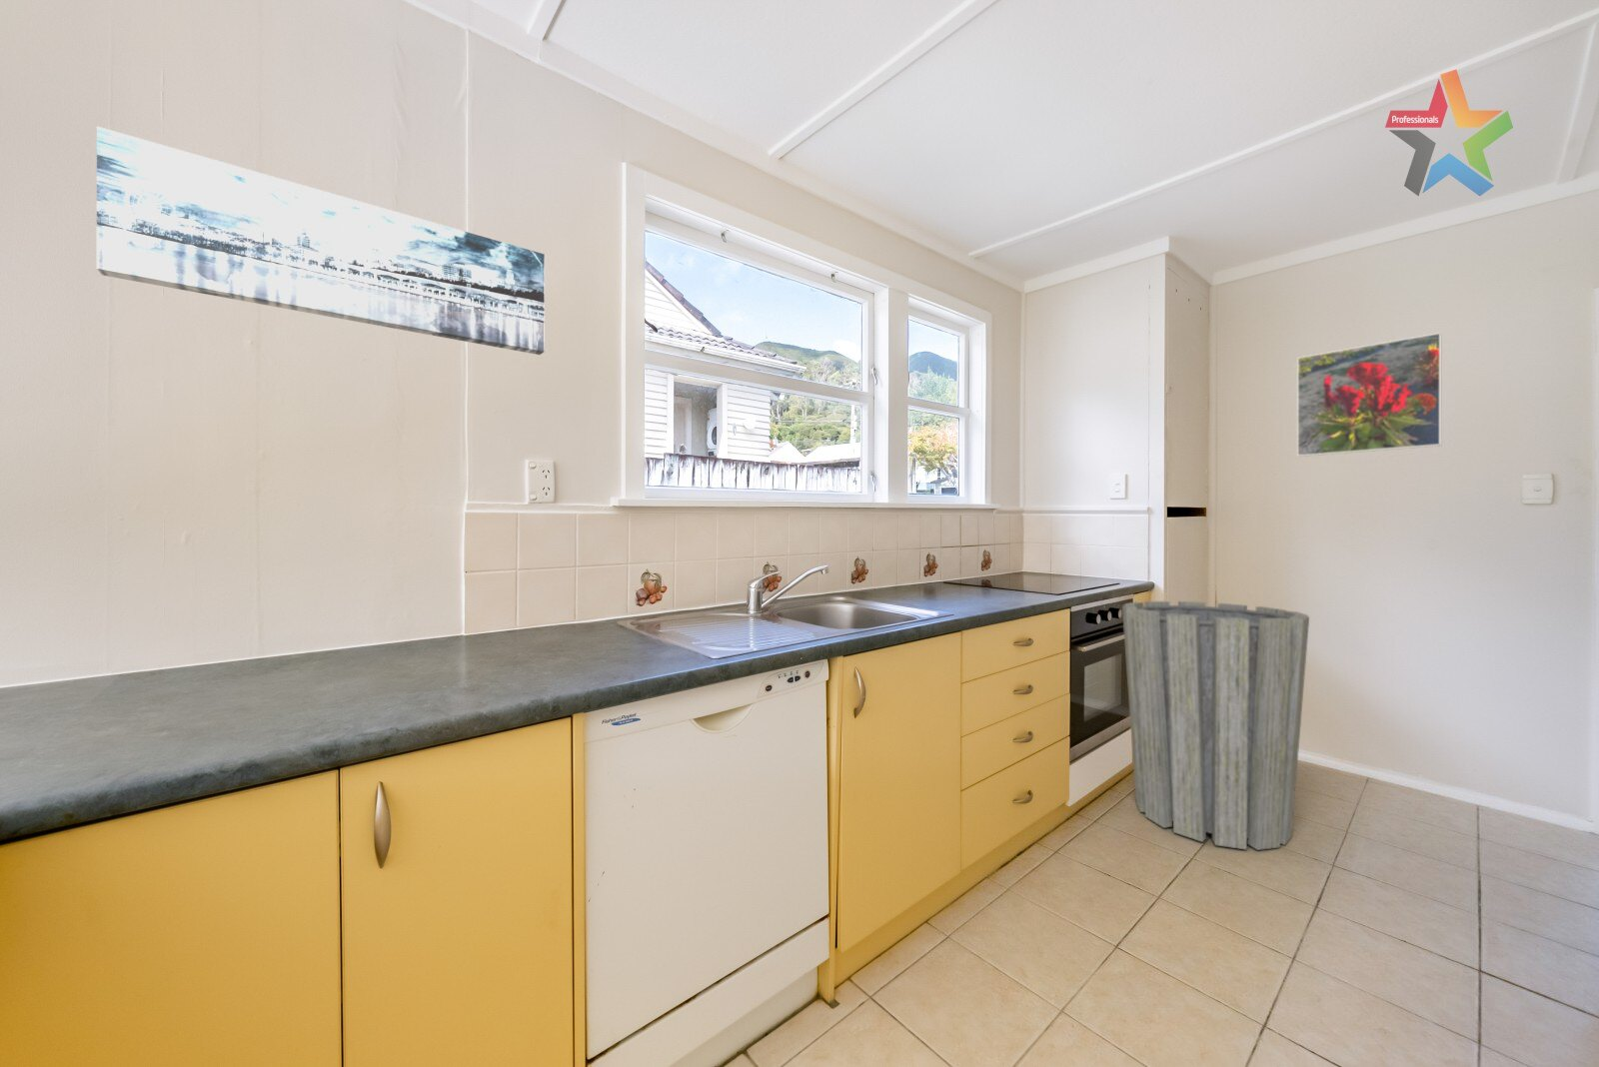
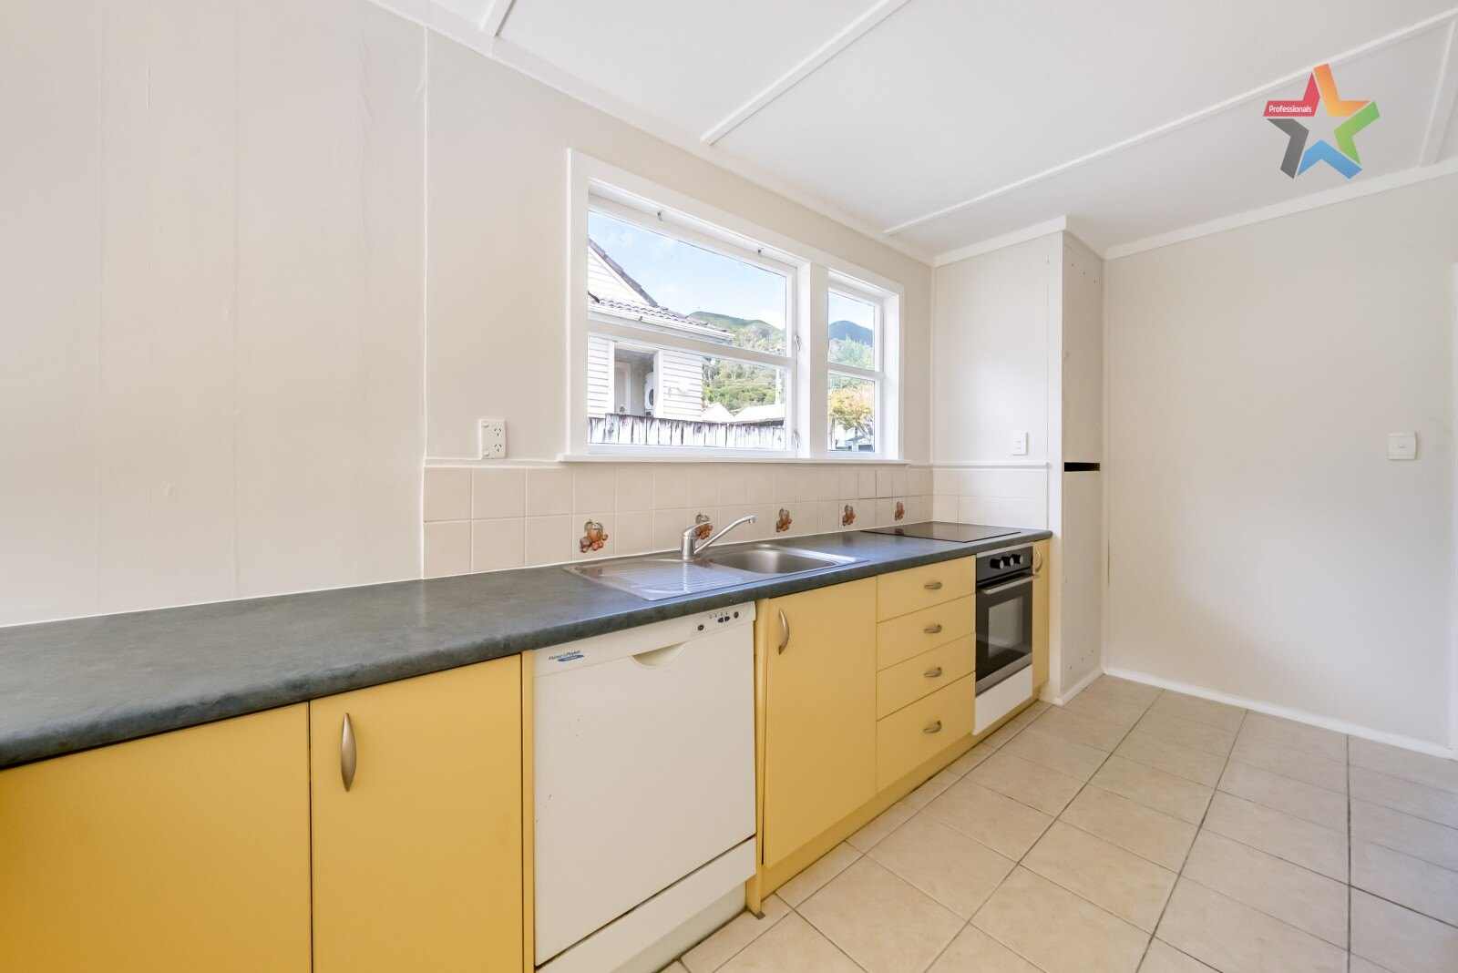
- trash can [1122,600,1310,851]
- wall art [96,126,545,356]
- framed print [1297,332,1442,457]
